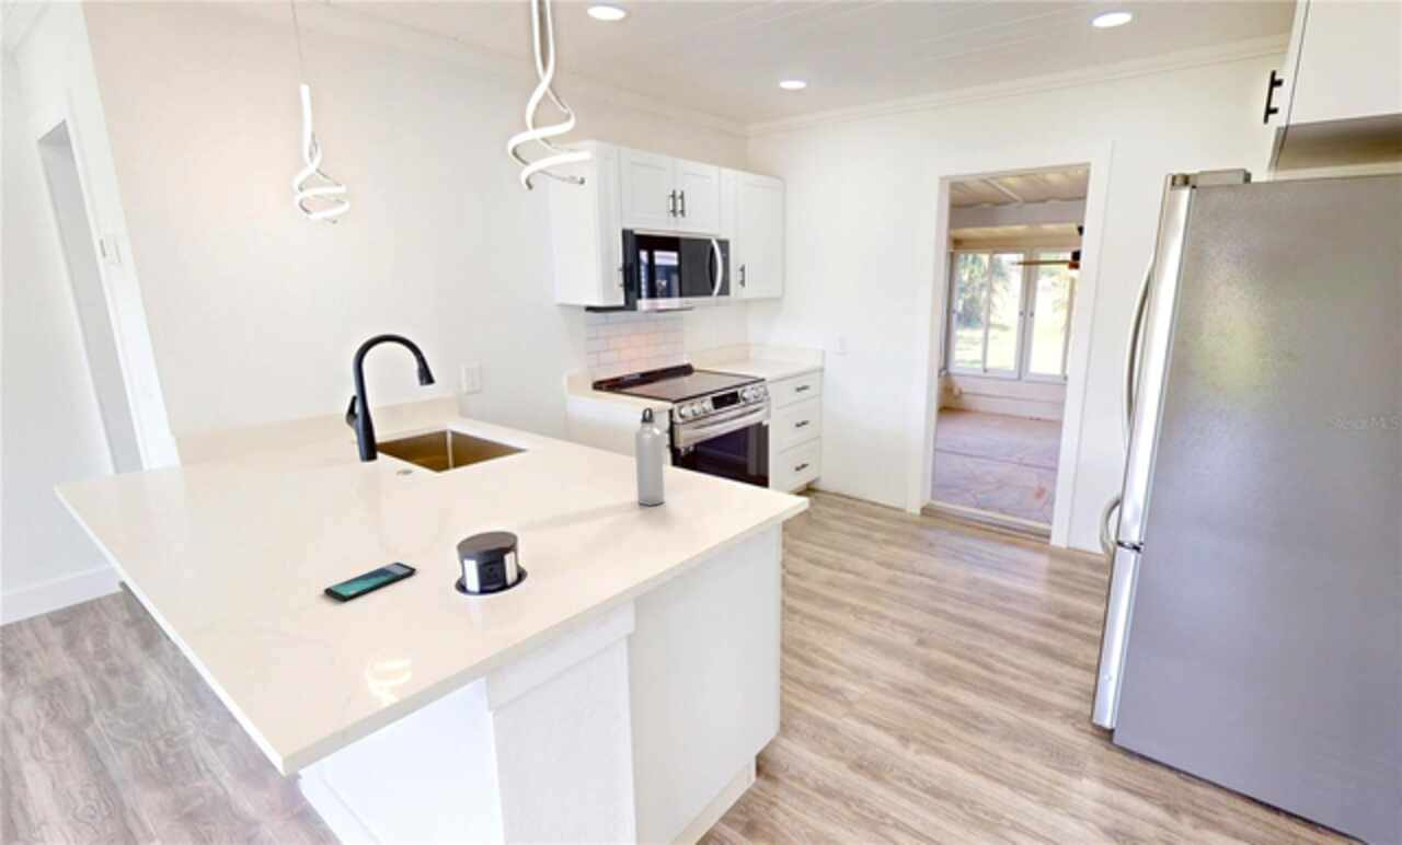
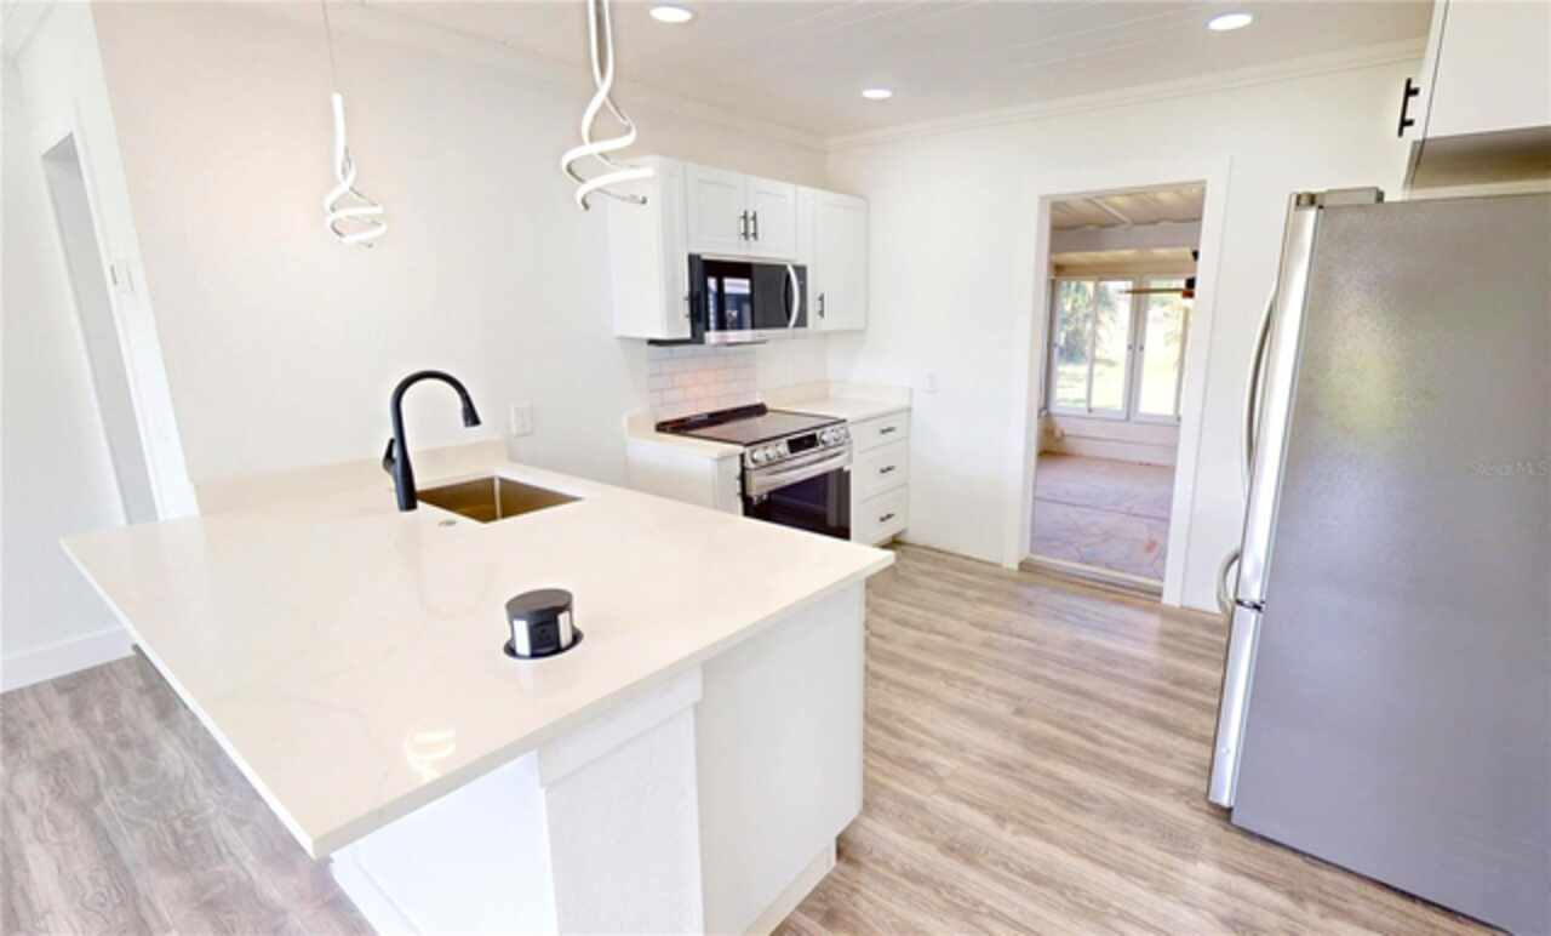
- smartphone [323,562,417,602]
- water bottle [634,406,665,507]
